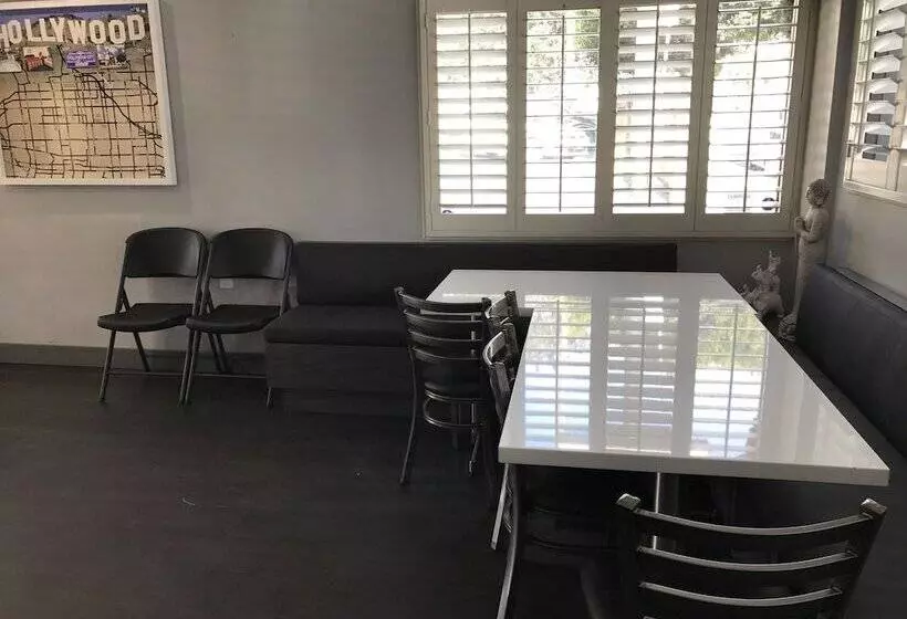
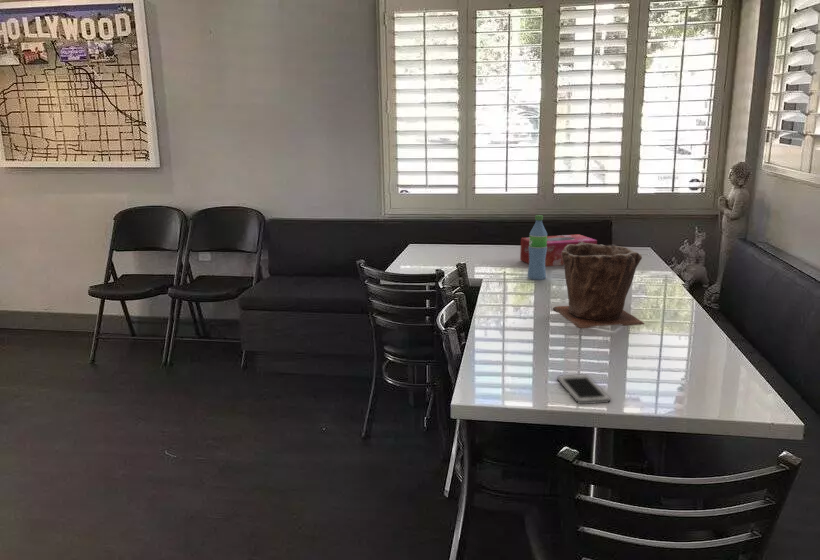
+ tissue box [519,233,598,267]
+ plant pot [552,242,646,329]
+ water bottle [527,214,548,281]
+ cell phone [556,373,611,405]
